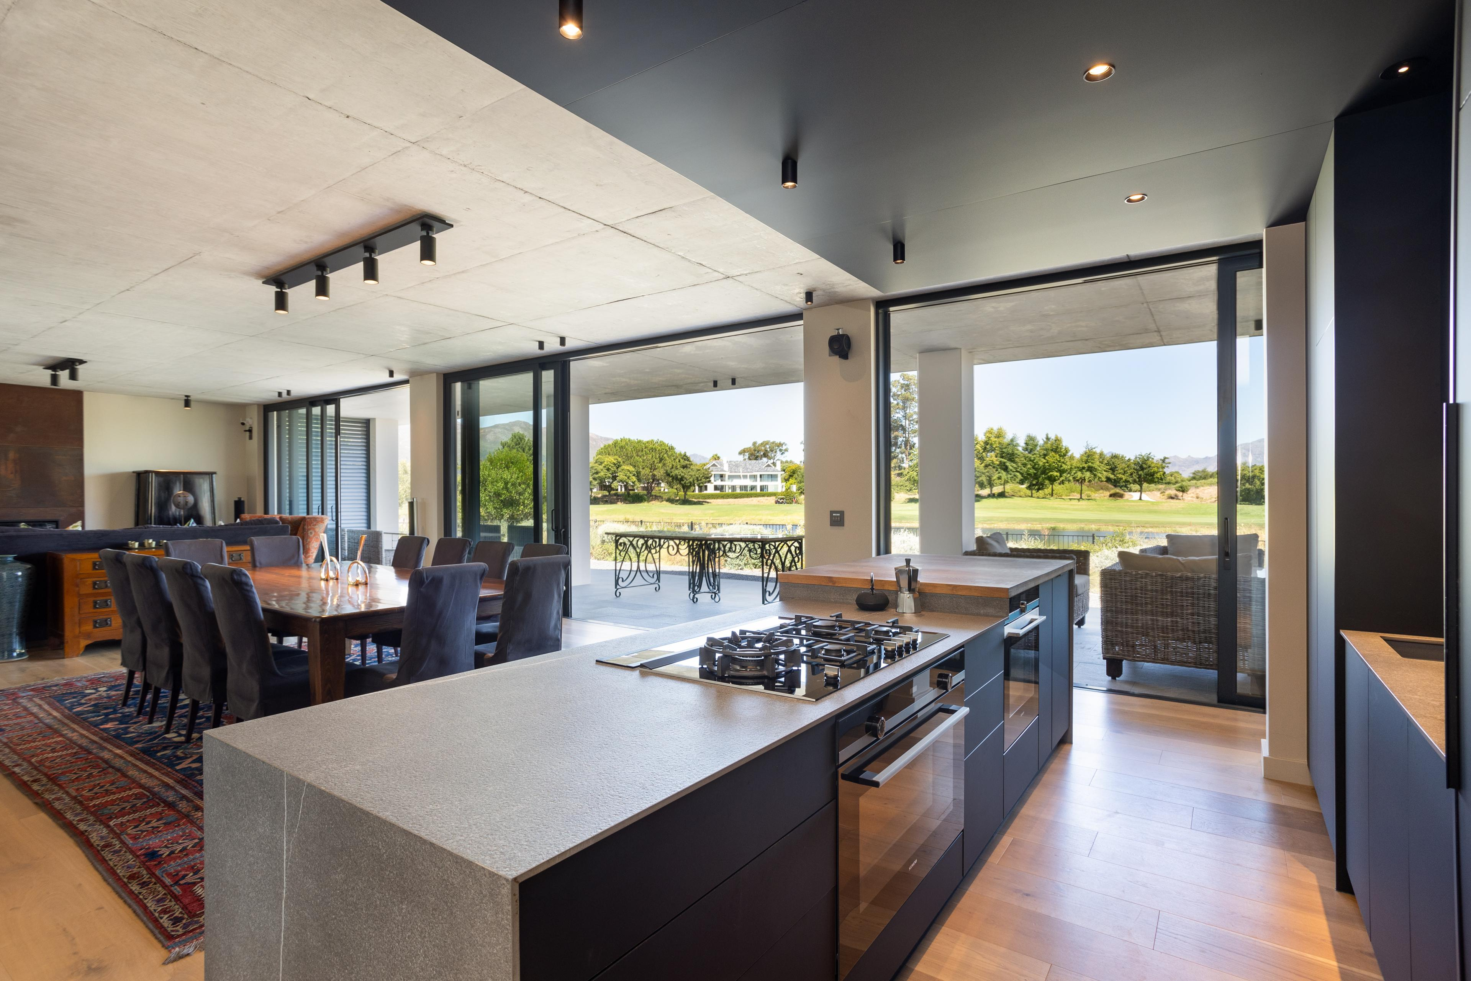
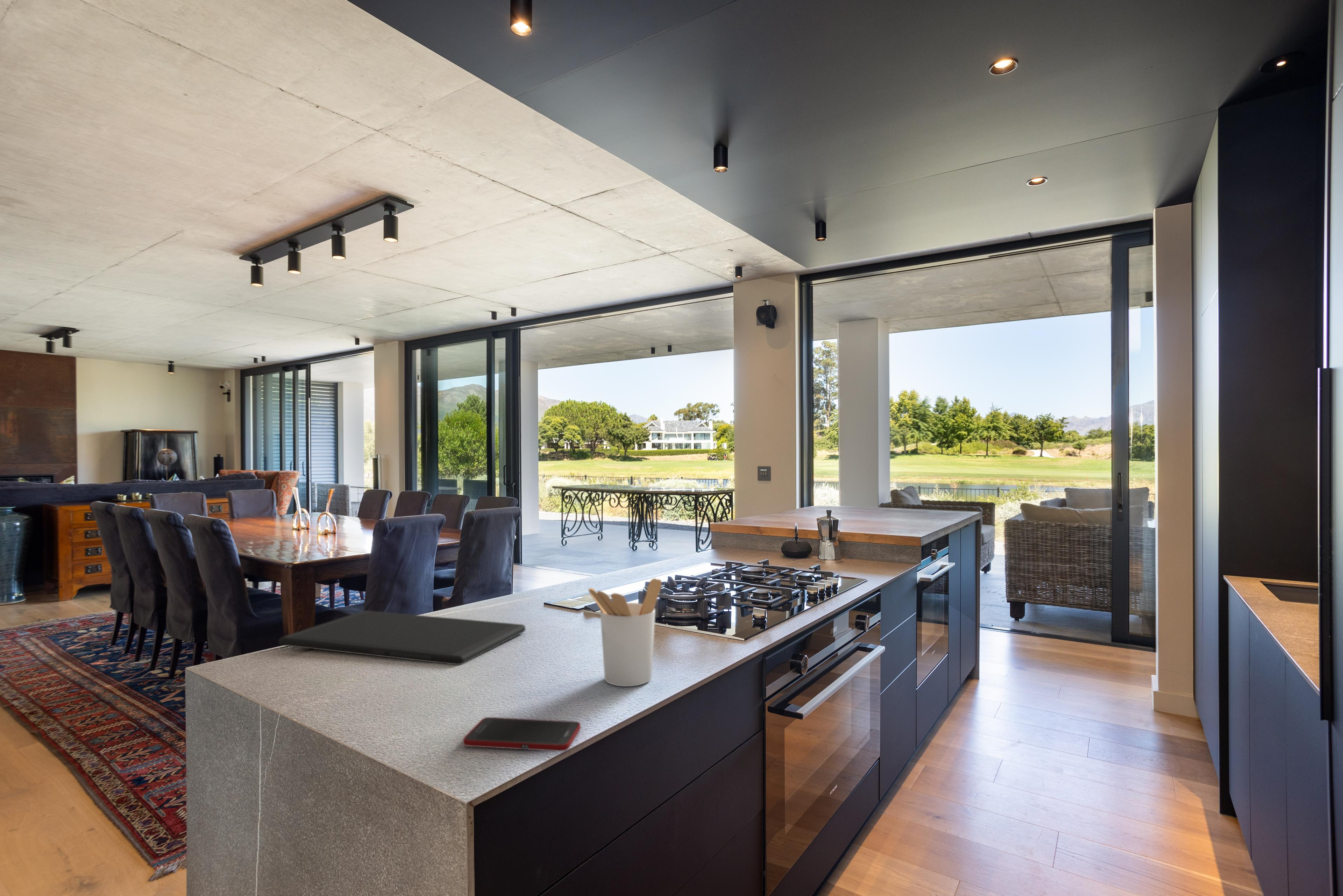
+ cell phone [463,717,581,752]
+ cutting board [279,610,526,665]
+ utensil holder [588,578,662,687]
